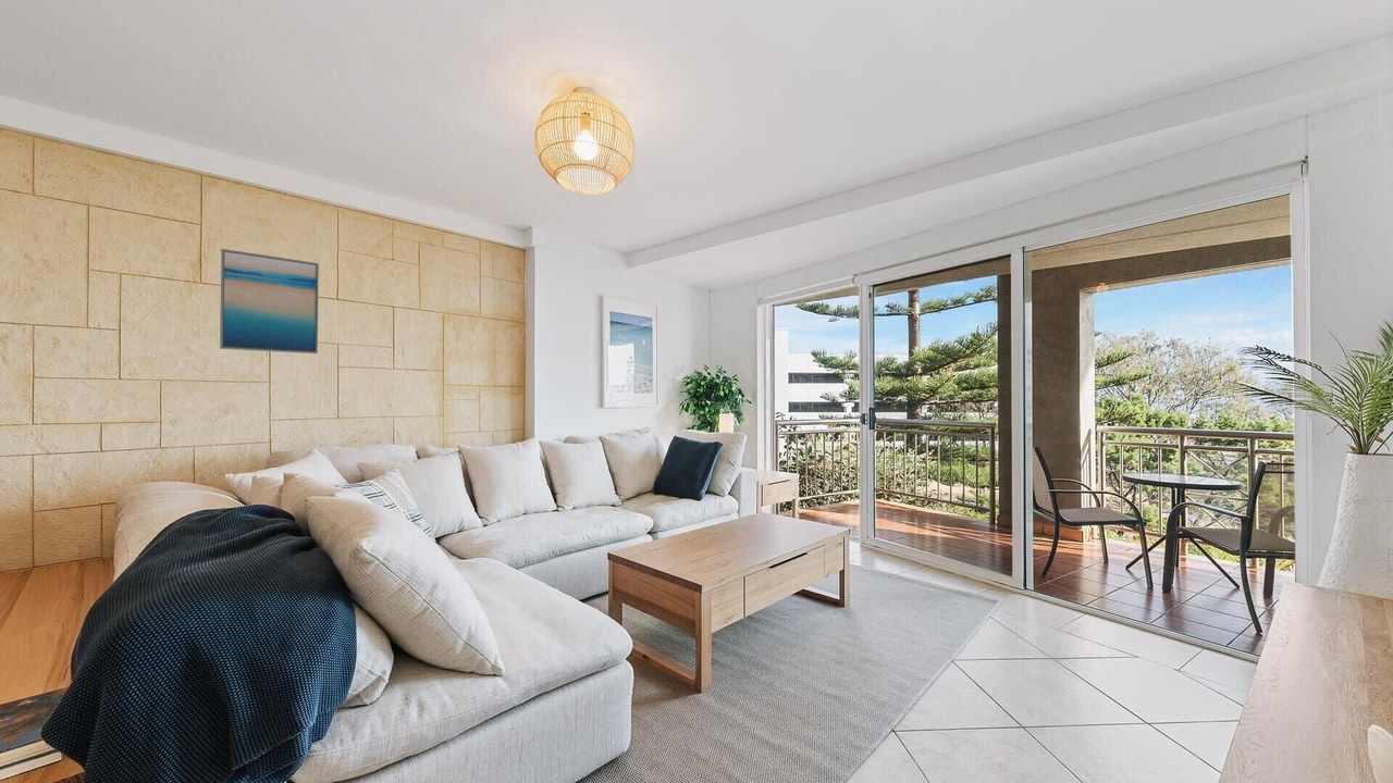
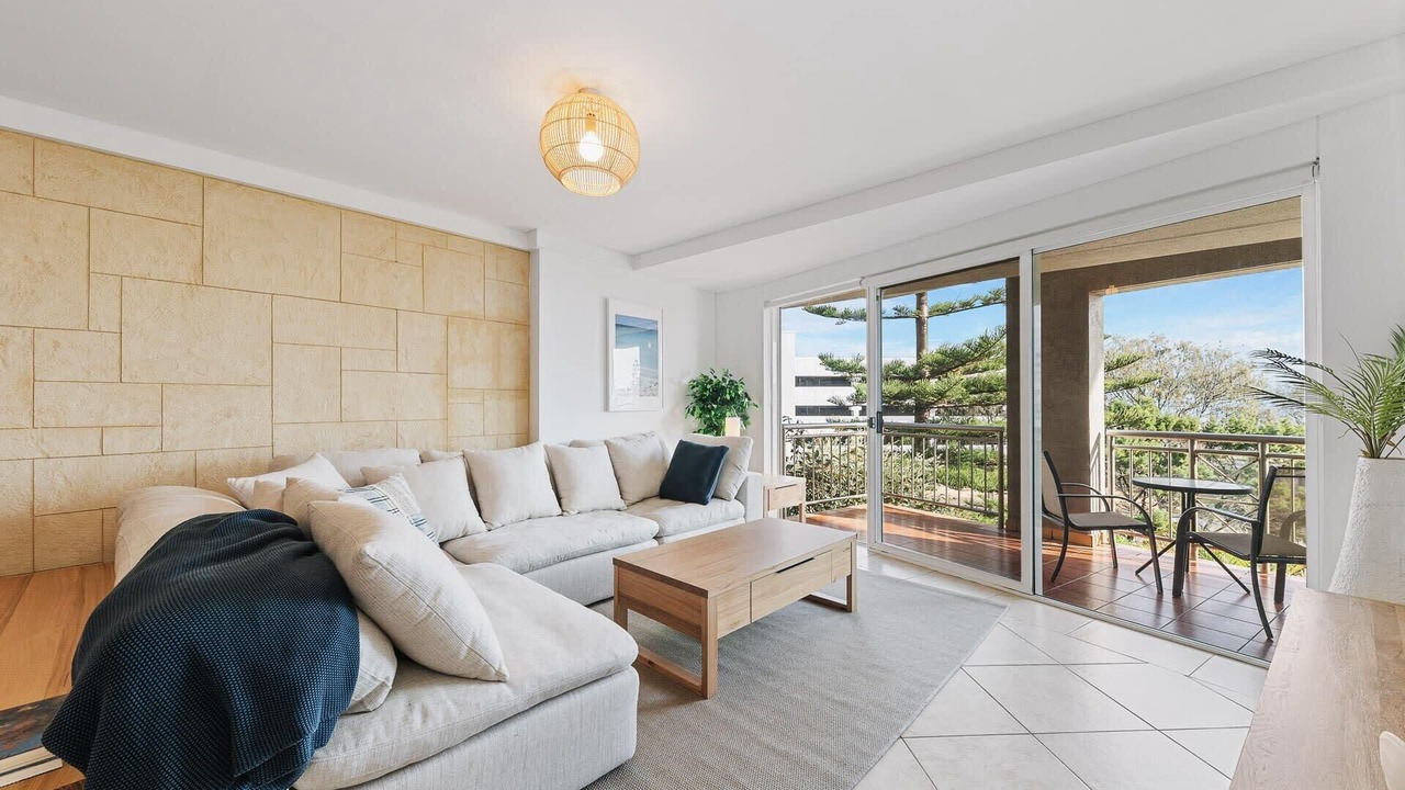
- wall art [219,248,320,355]
